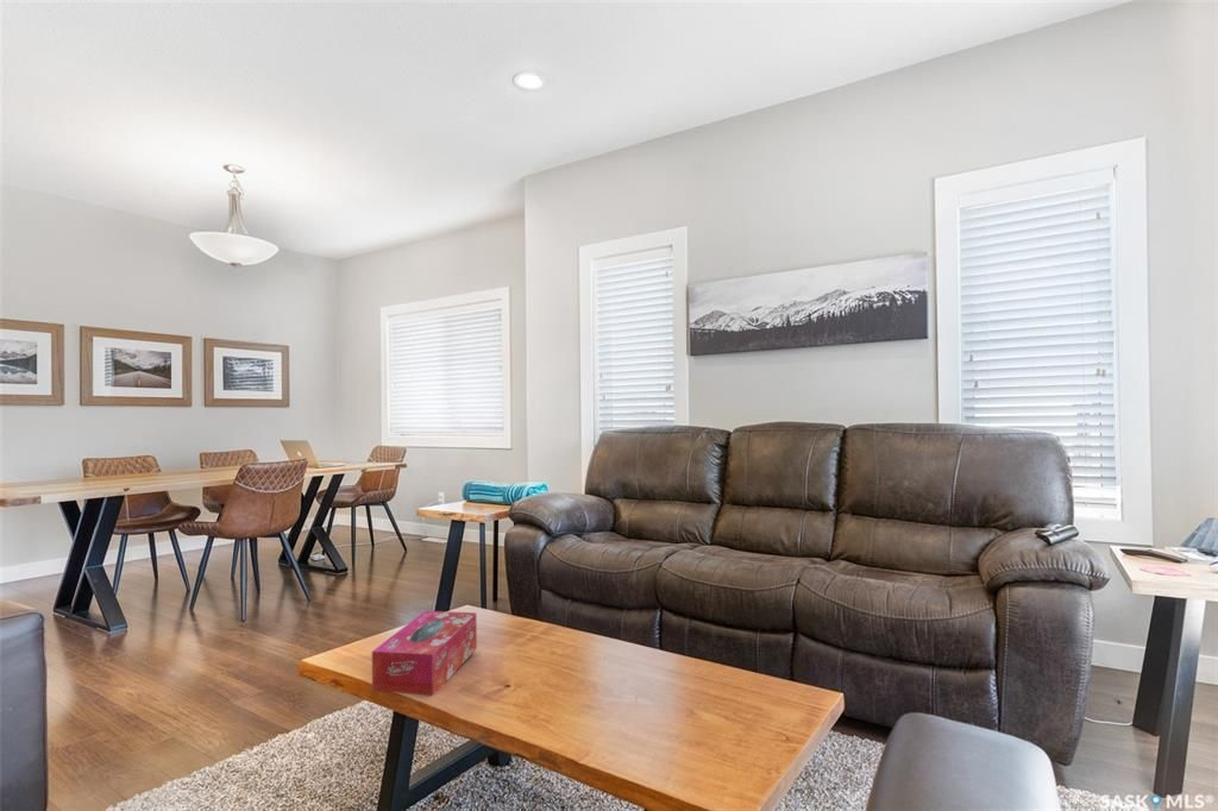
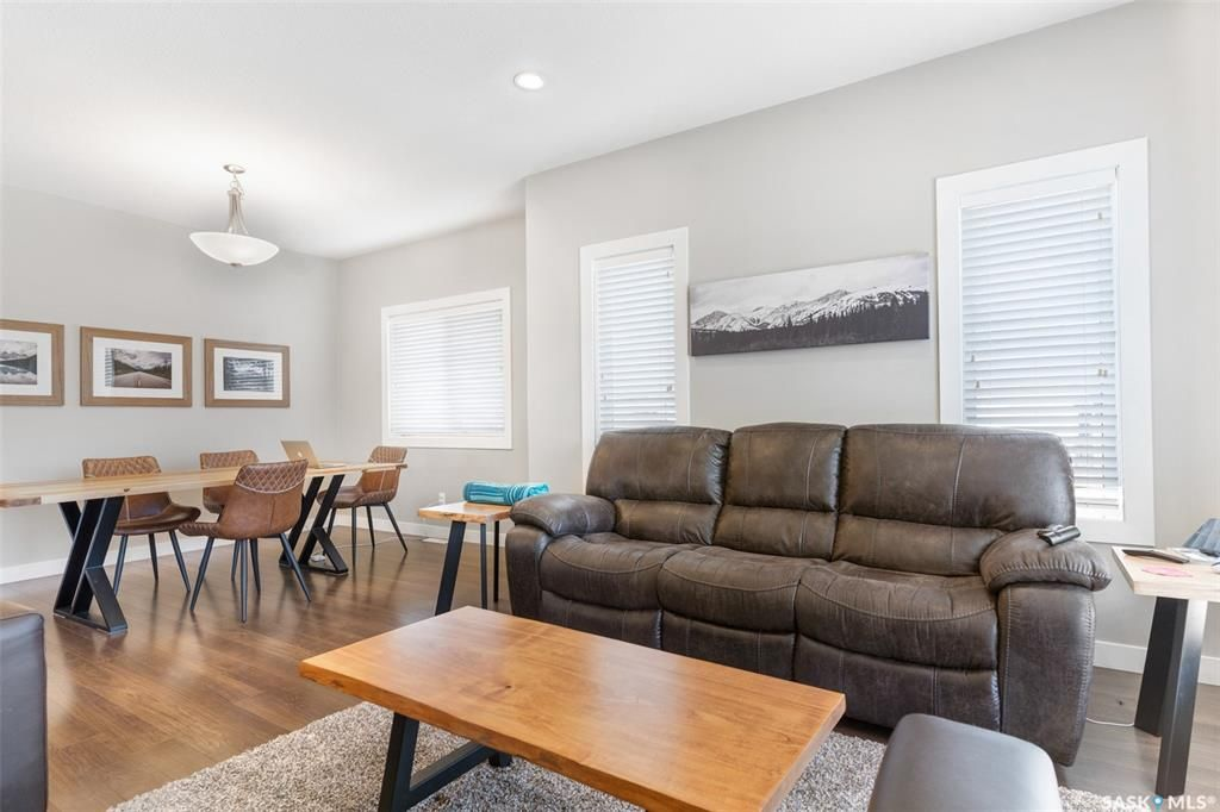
- tissue box [371,610,478,697]
